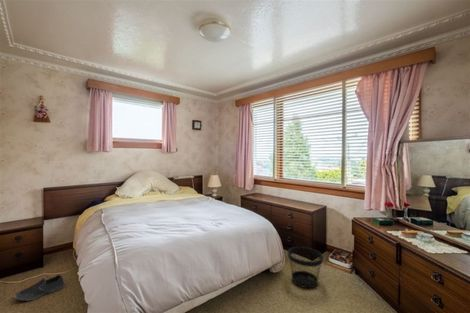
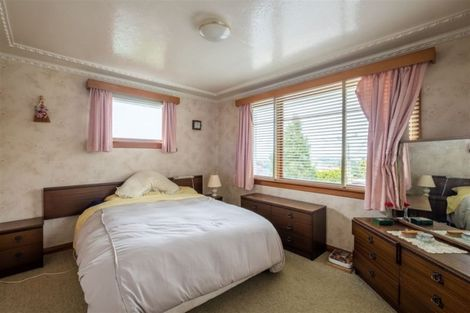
- shoe [13,274,66,302]
- wastebasket [286,246,325,289]
